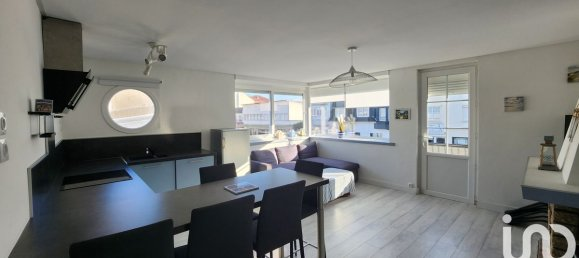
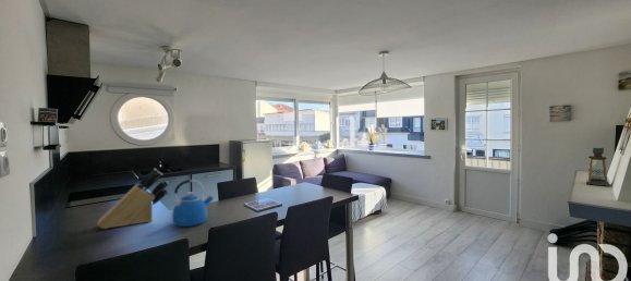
+ knife block [96,168,170,230]
+ kettle [171,179,215,228]
